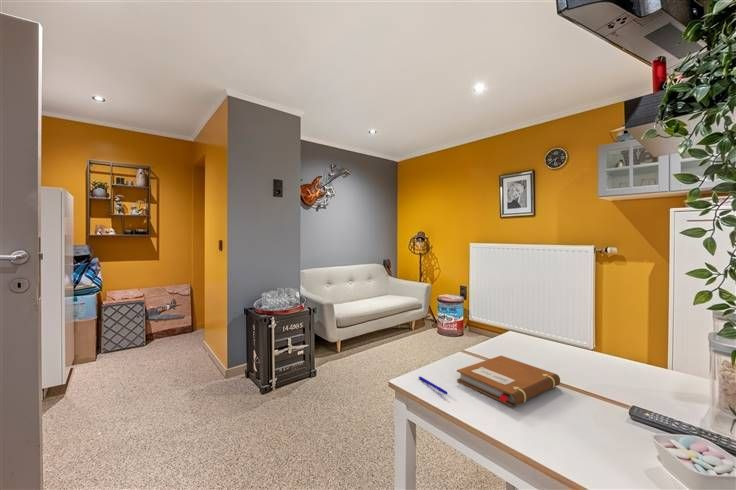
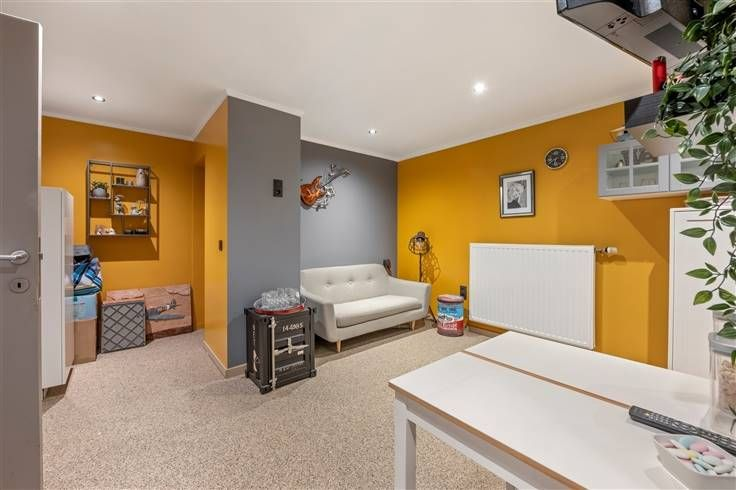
- notebook [456,355,561,408]
- pen [418,376,448,395]
